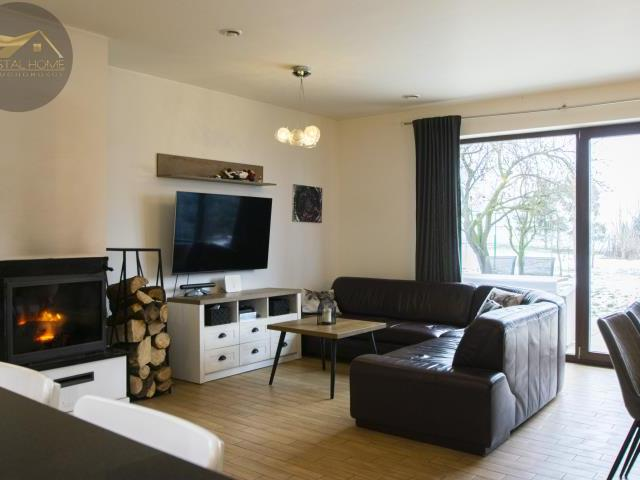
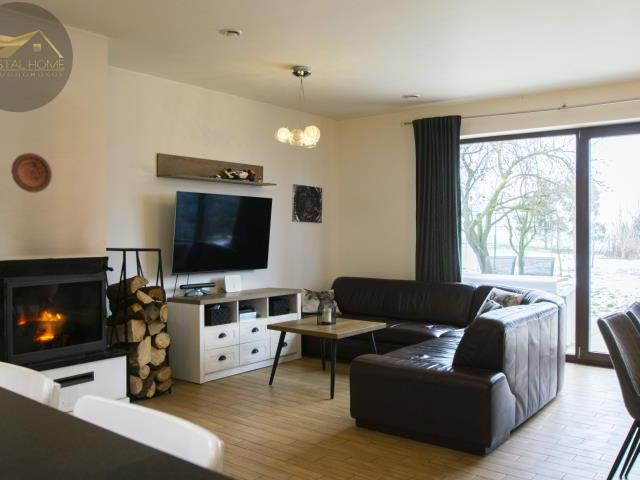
+ decorative plate [10,152,53,193]
